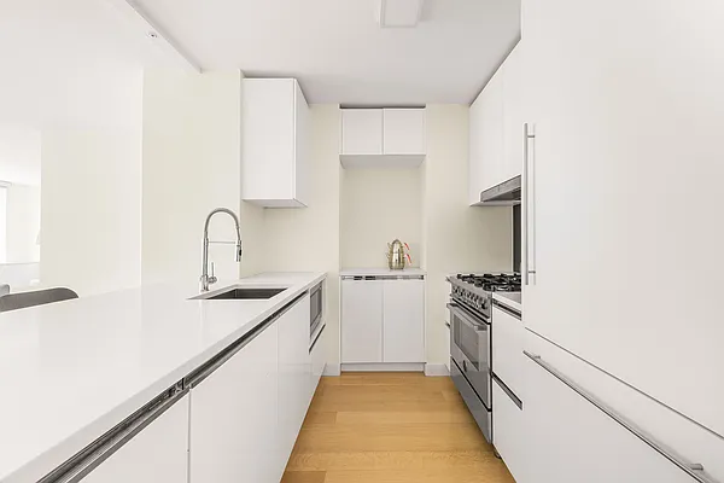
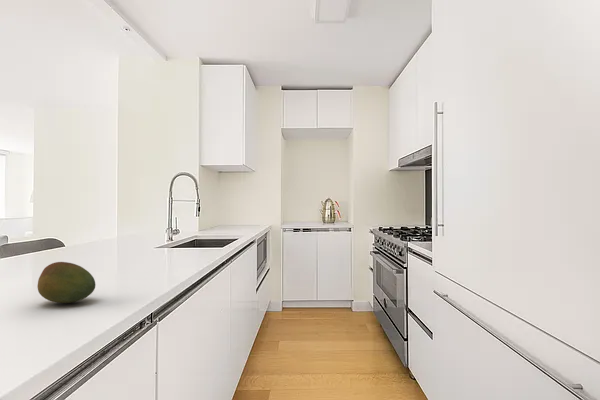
+ fruit [36,261,96,304]
